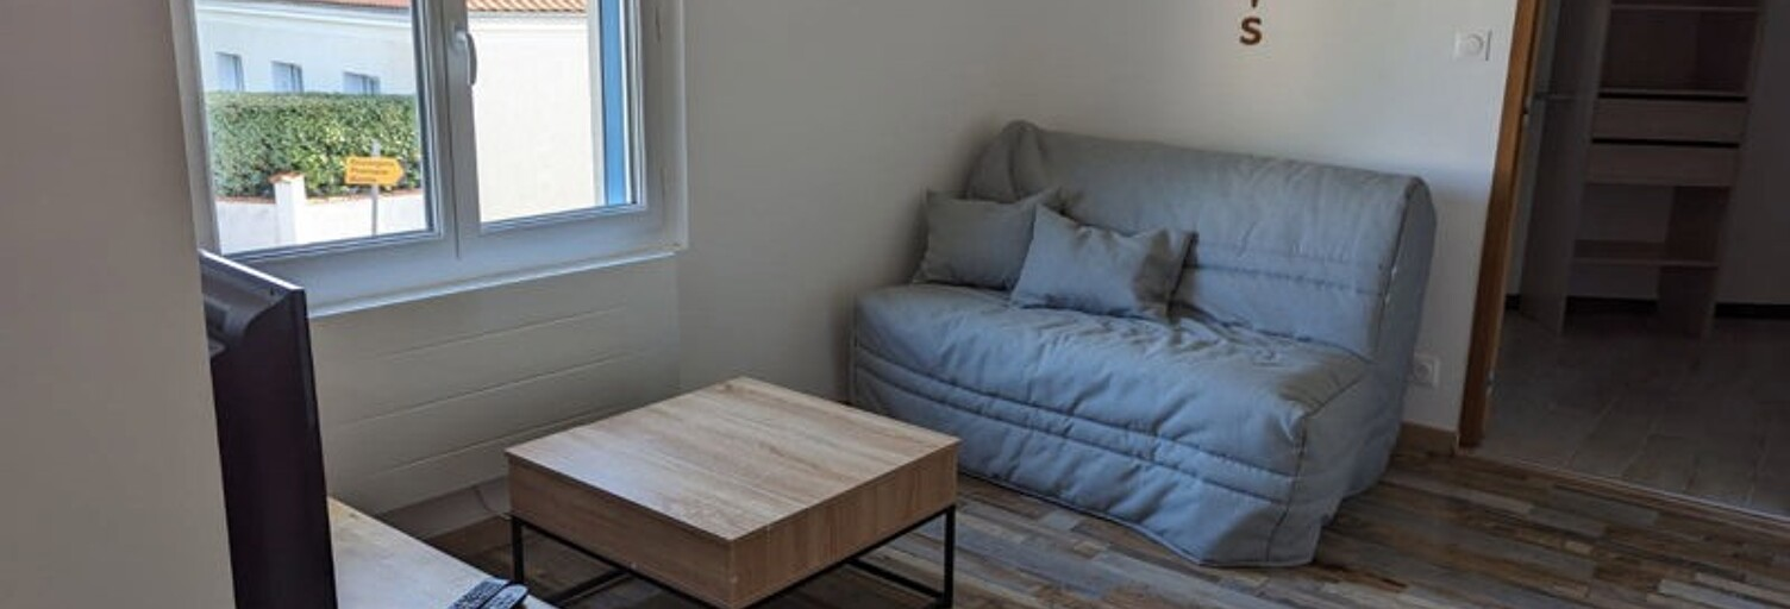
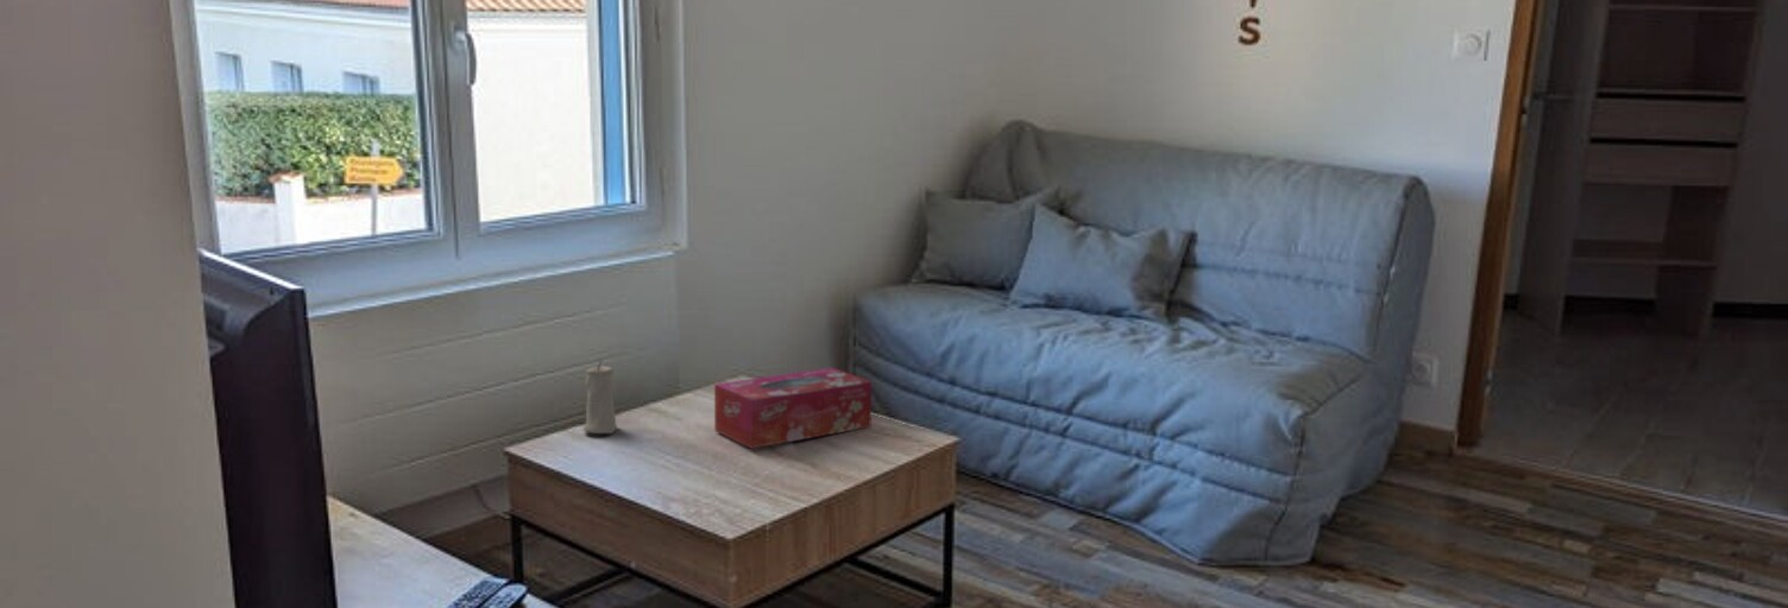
+ tissue box [713,366,873,450]
+ candle [583,360,618,435]
